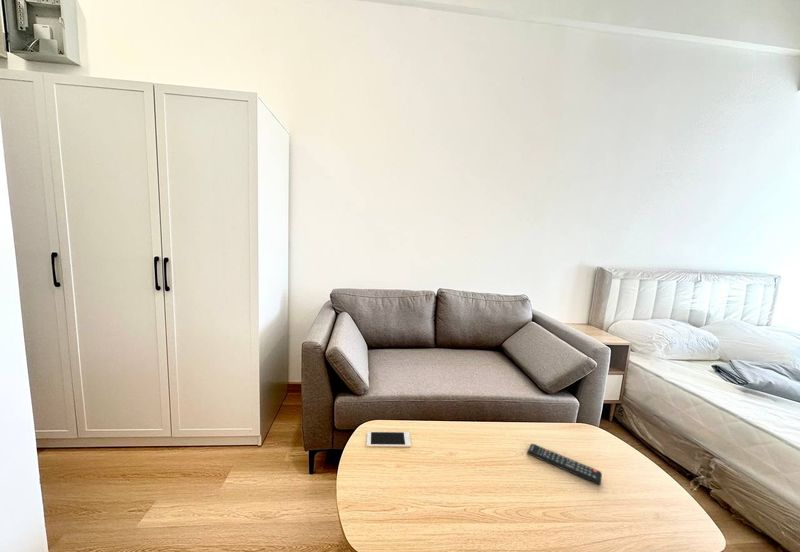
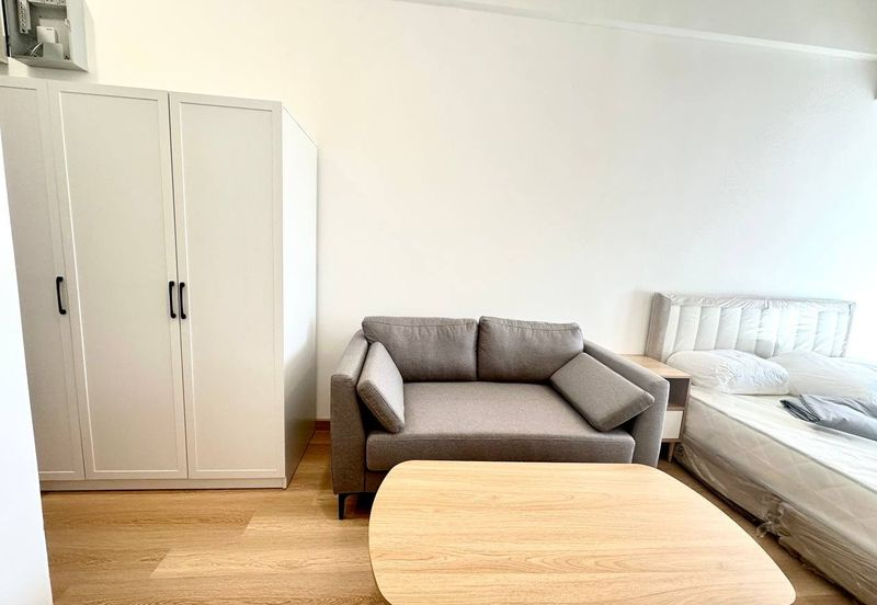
- cell phone [366,430,412,448]
- remote control [526,443,603,486]
